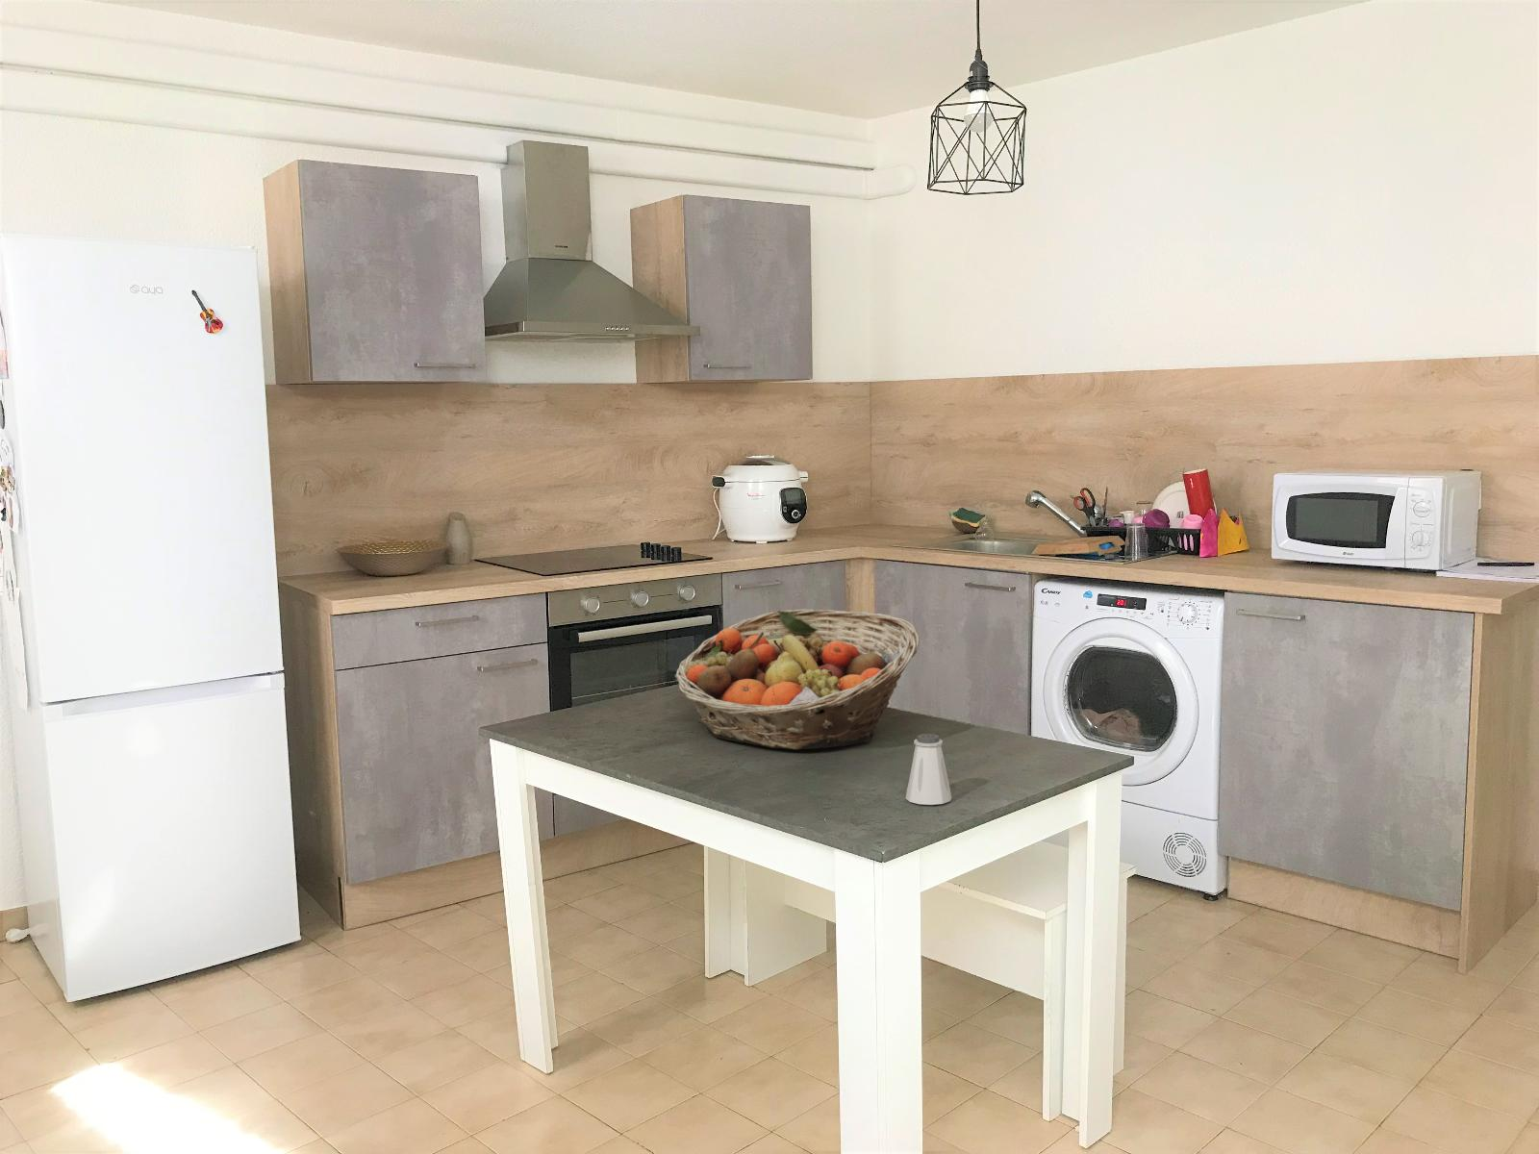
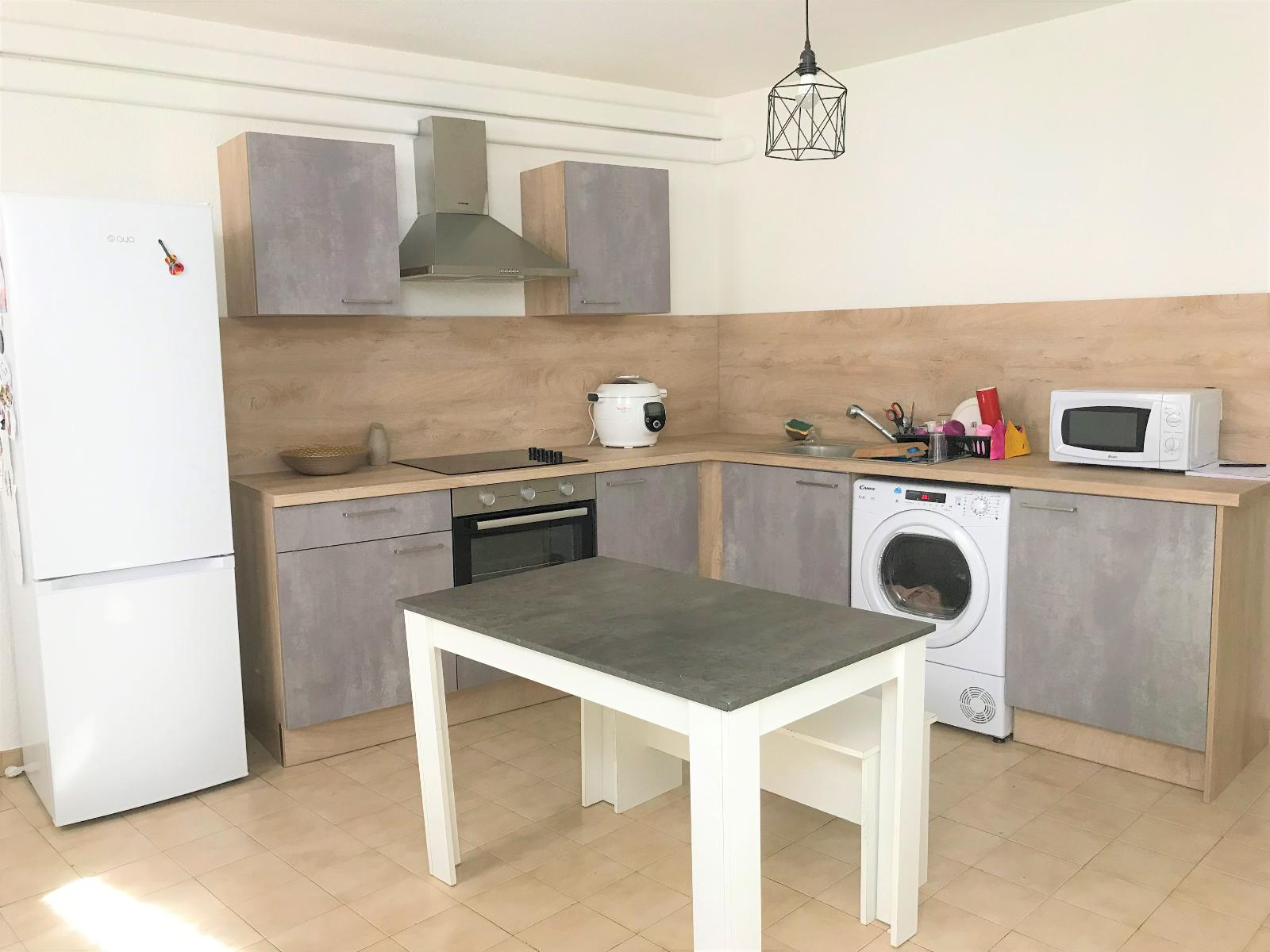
- fruit basket [674,607,921,750]
- saltshaker [904,733,952,806]
